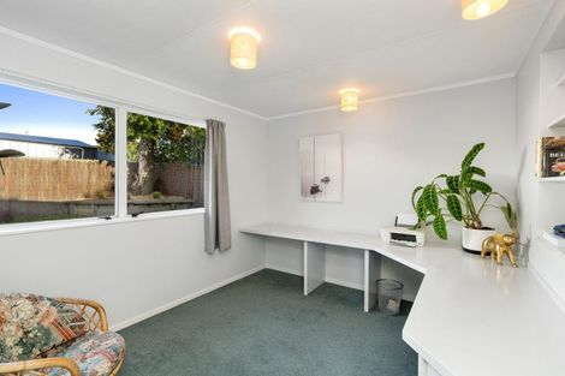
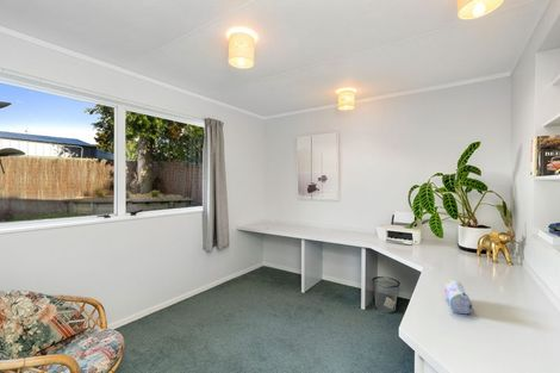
+ pencil case [443,279,473,315]
